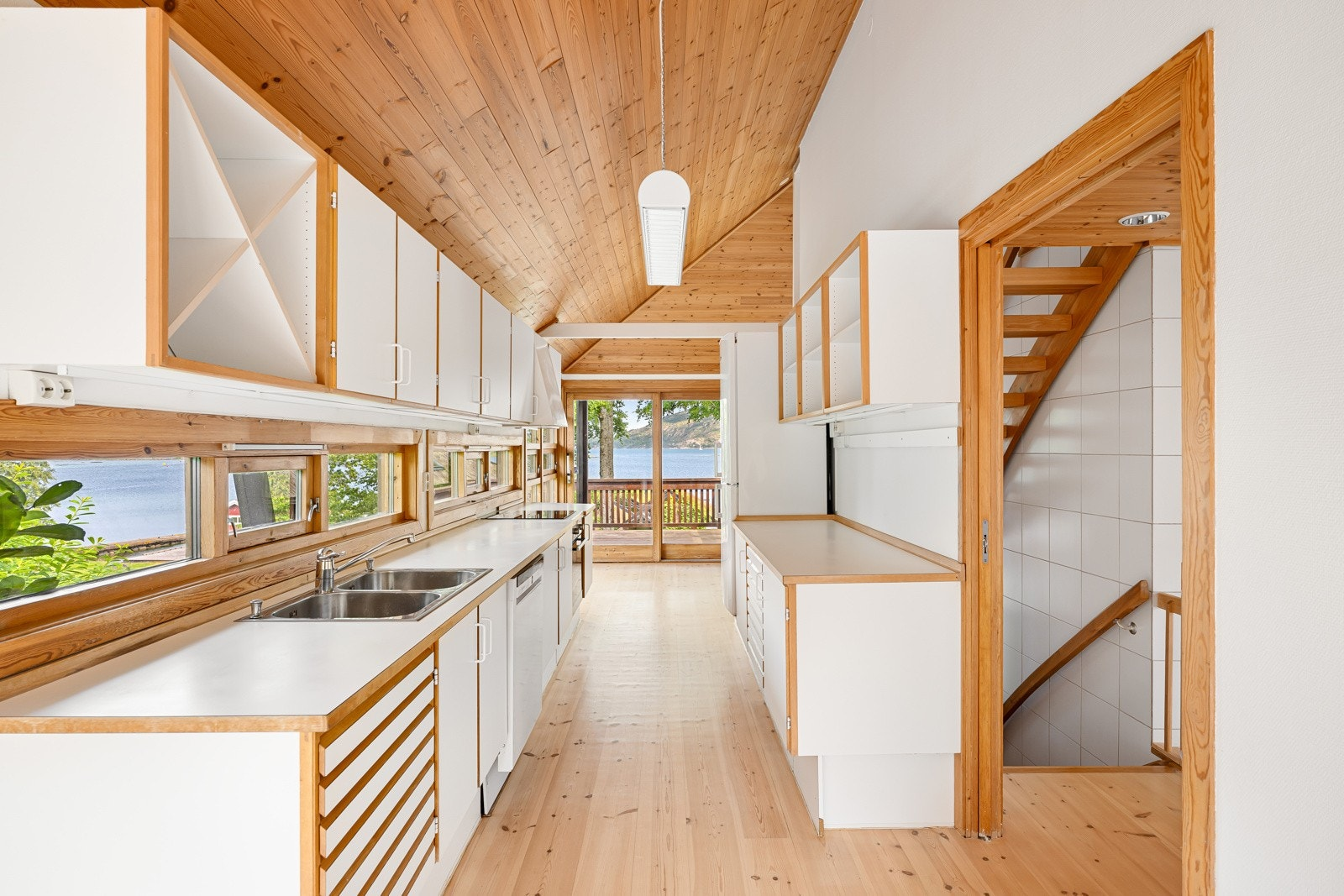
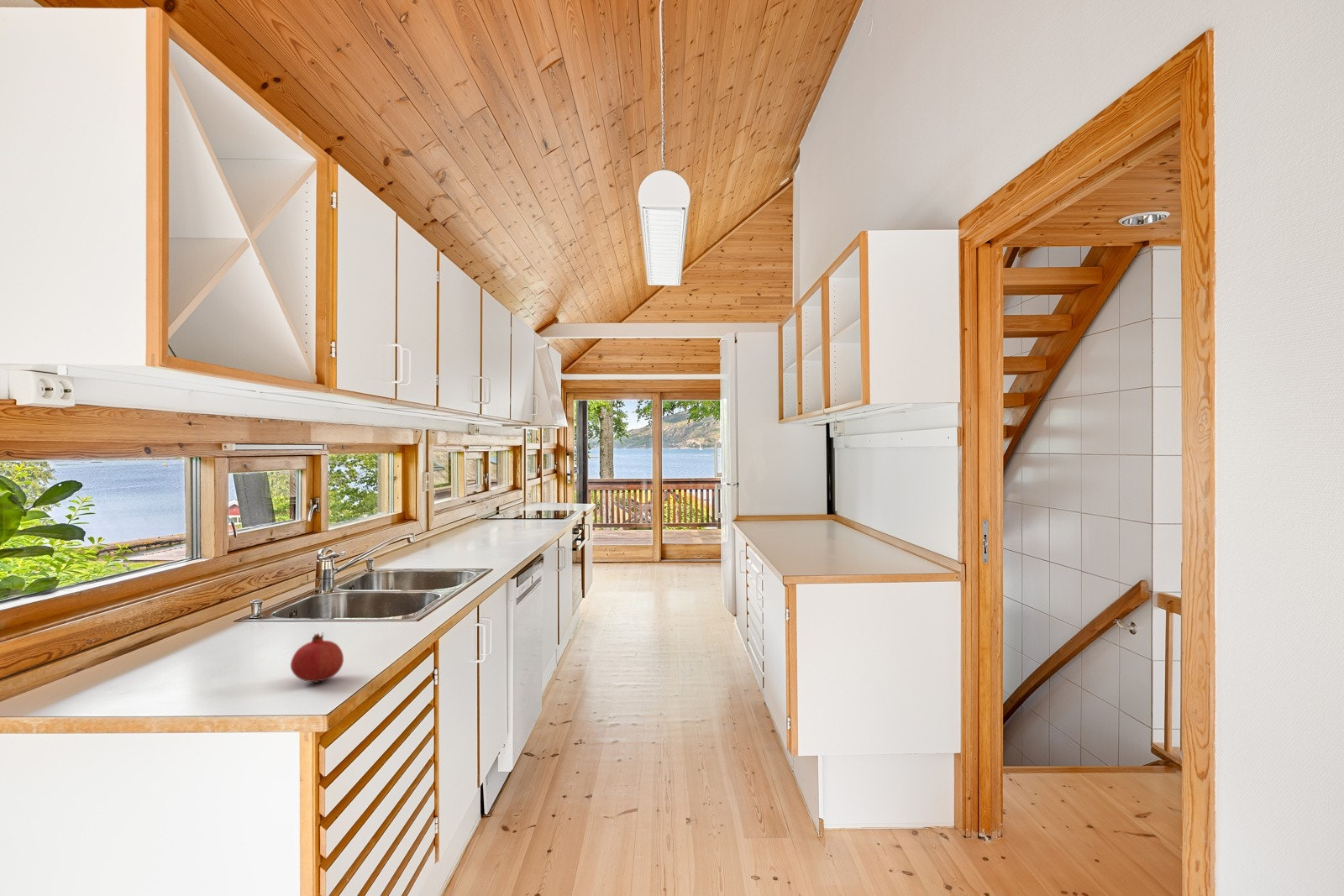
+ fruit [290,631,344,684]
